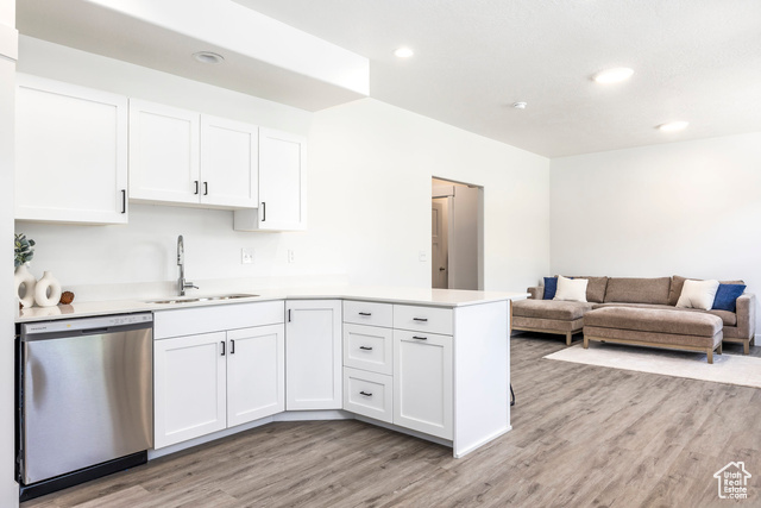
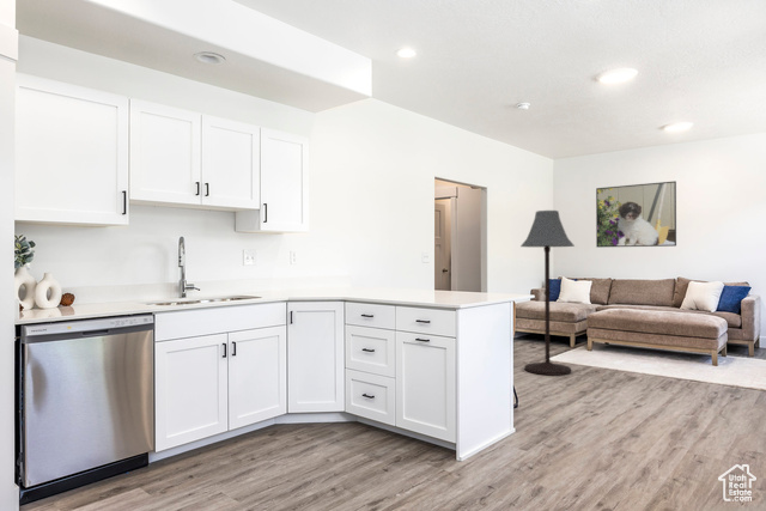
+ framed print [595,181,677,249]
+ floor lamp [519,209,576,377]
